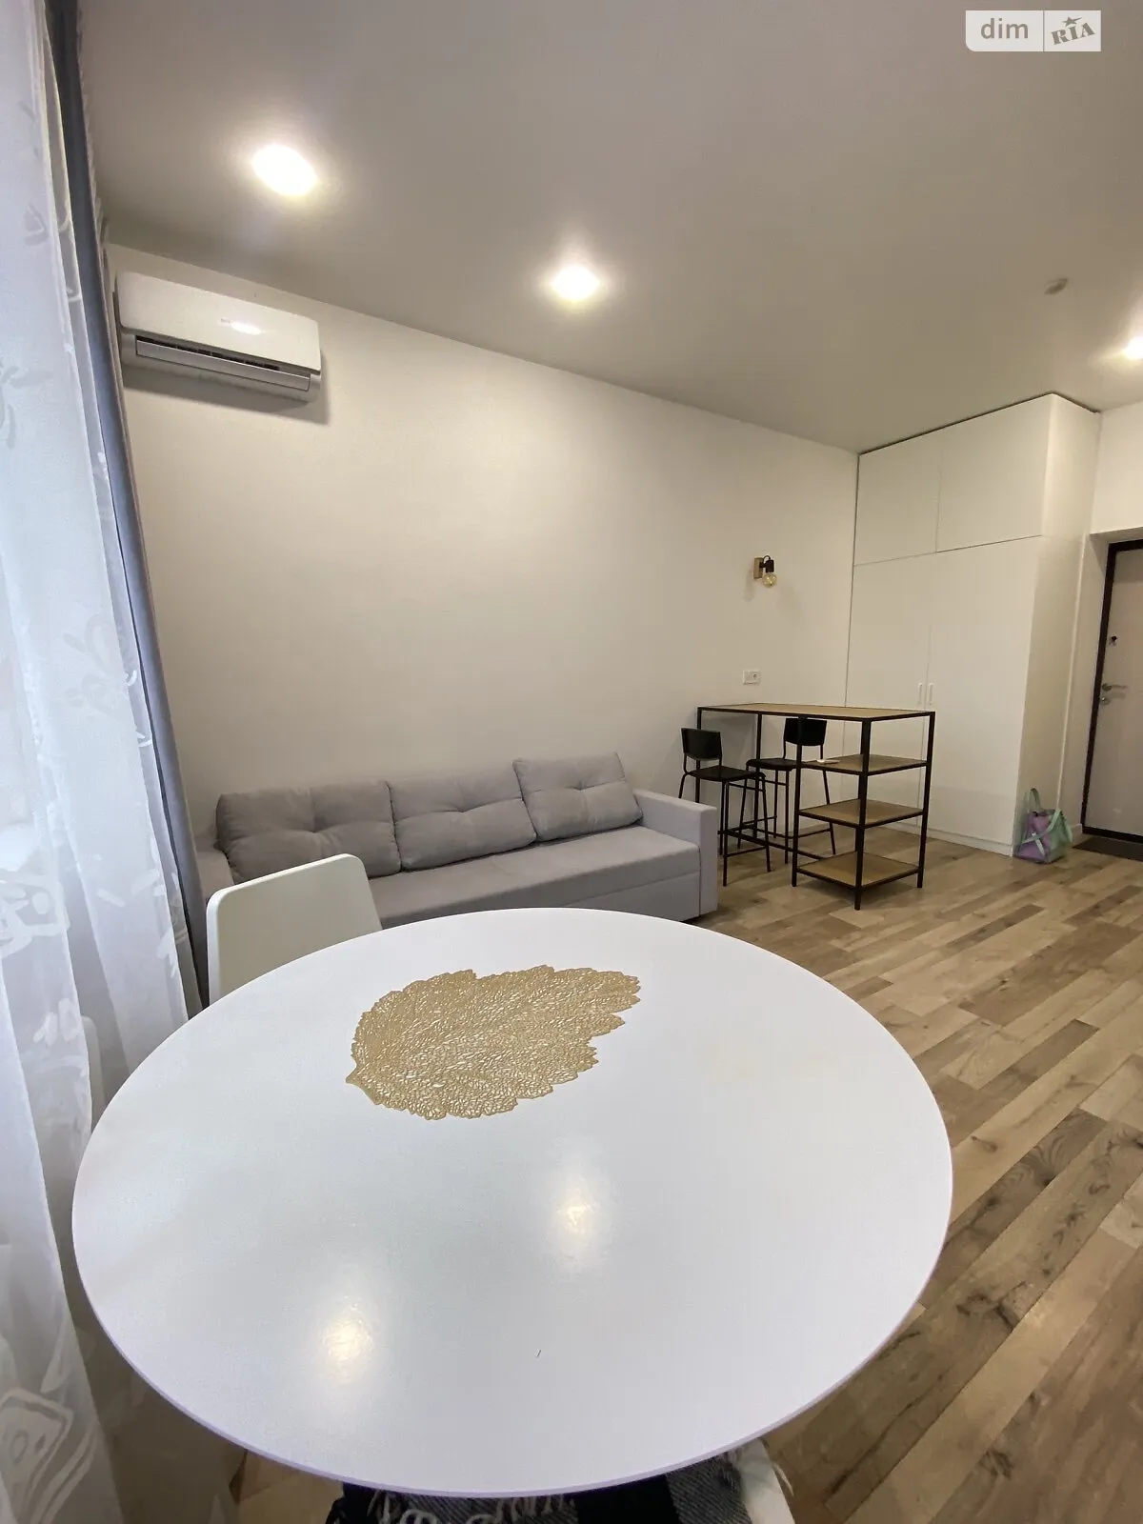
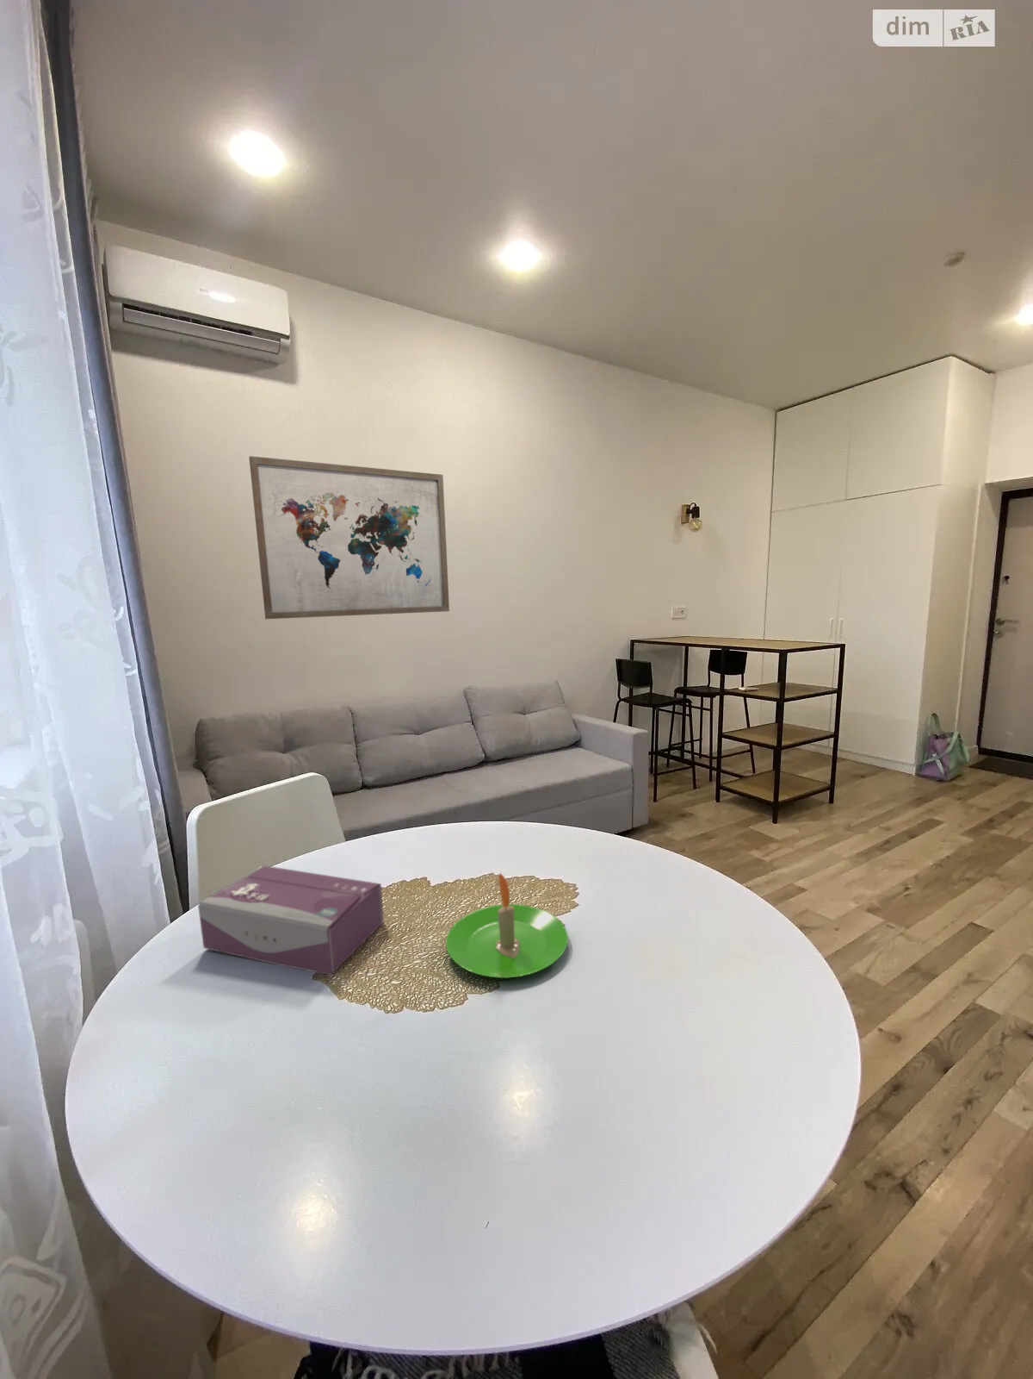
+ candle [445,872,569,979]
+ wall art [247,455,450,620]
+ tissue box [197,864,385,976]
